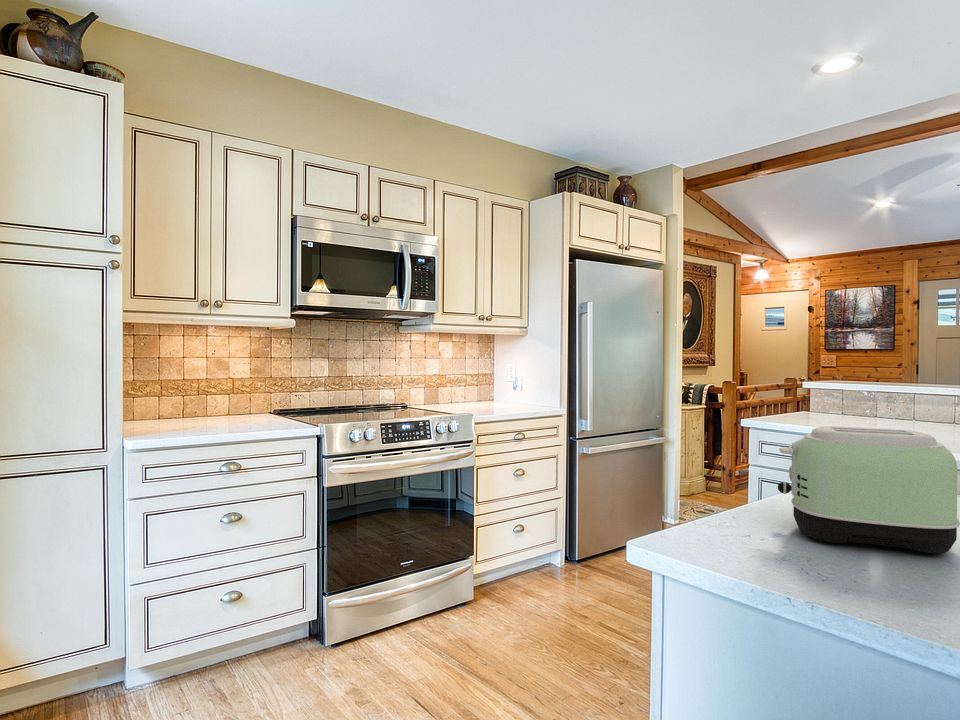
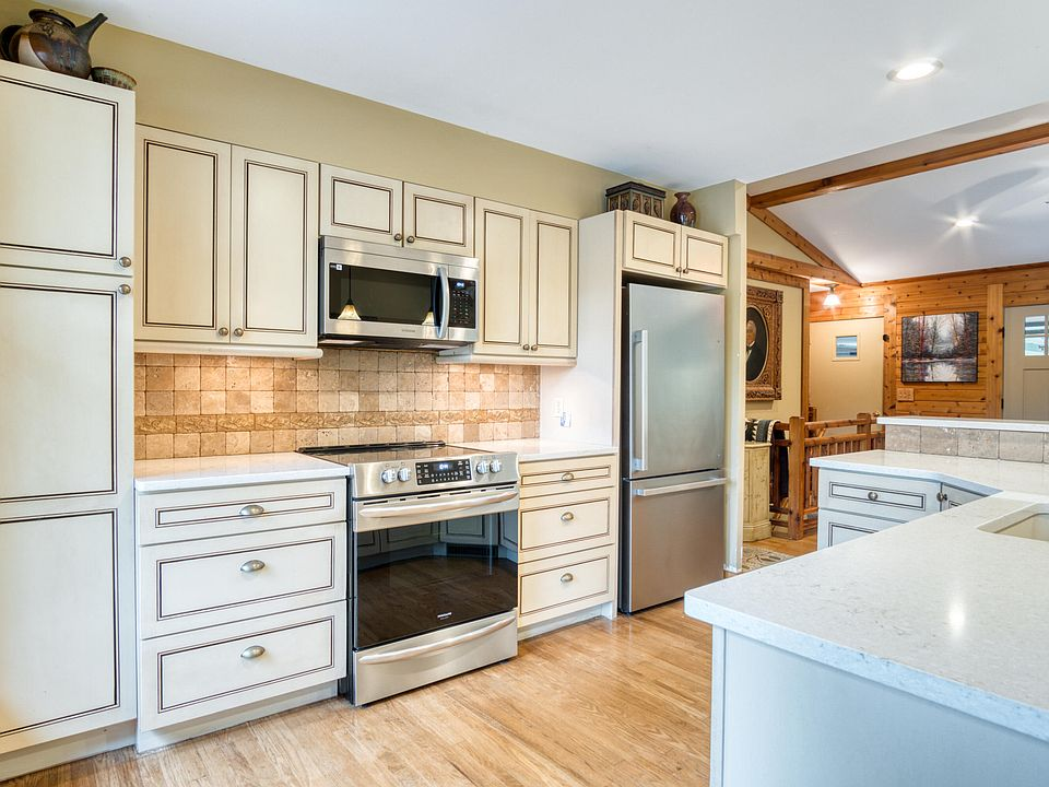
- toaster [777,425,960,555]
